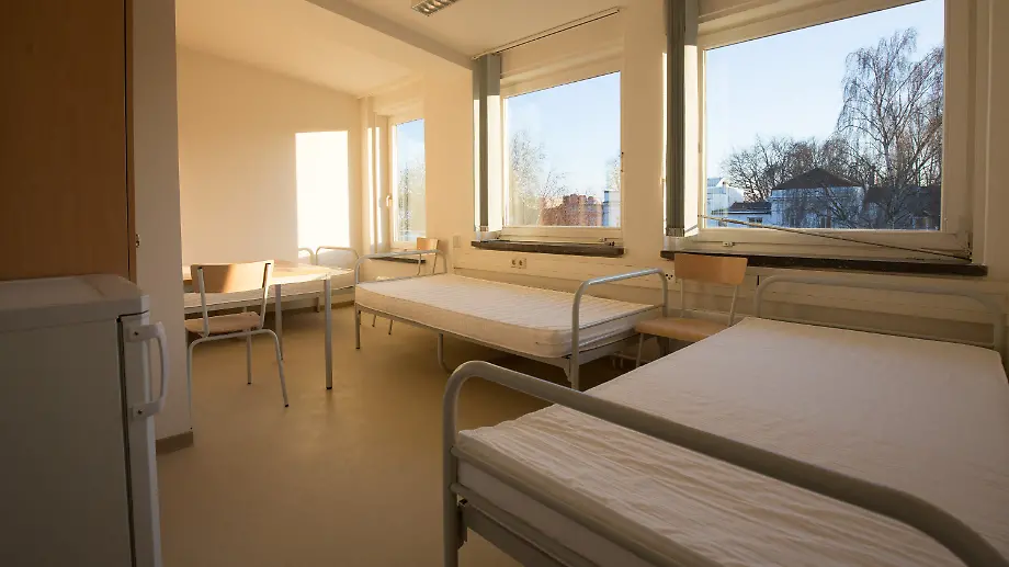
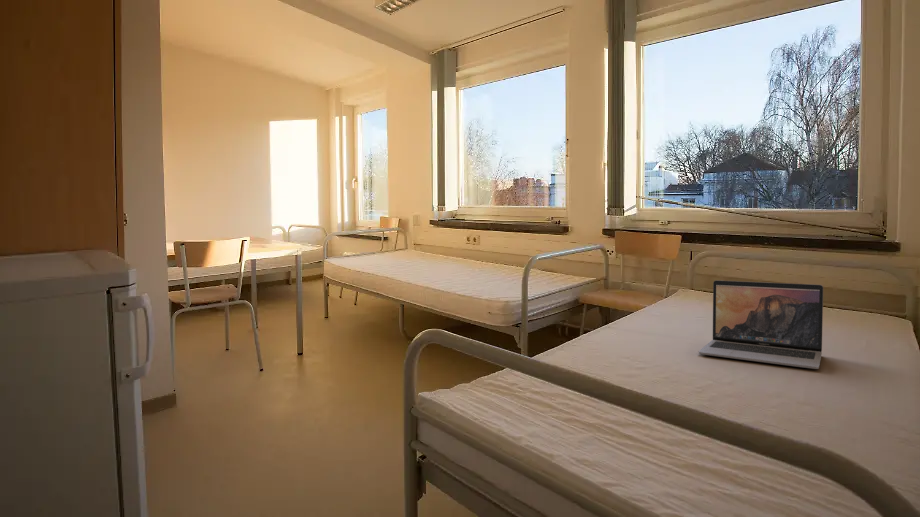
+ laptop [697,279,824,370]
